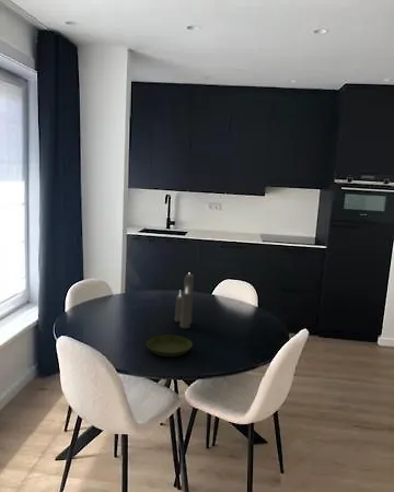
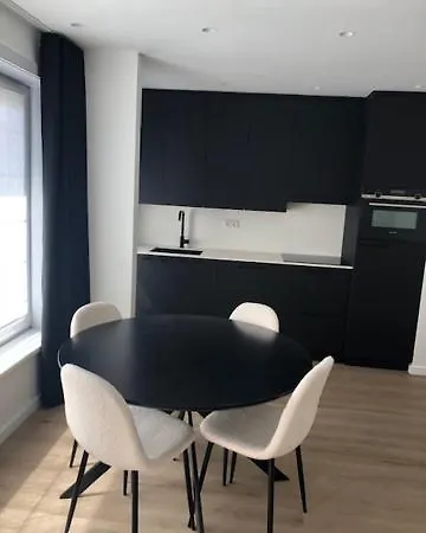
- saucer [146,333,194,358]
- candle [173,273,195,329]
